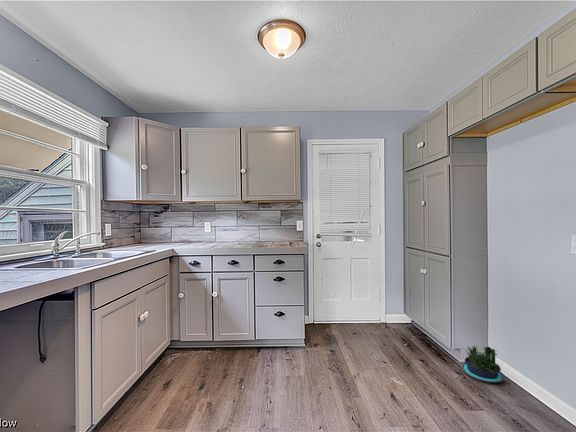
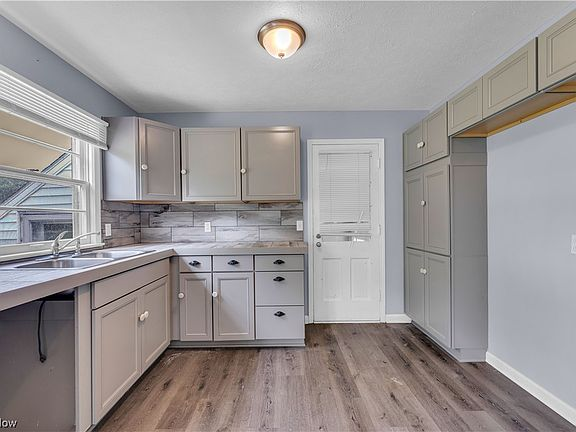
- potted plant [461,344,505,383]
